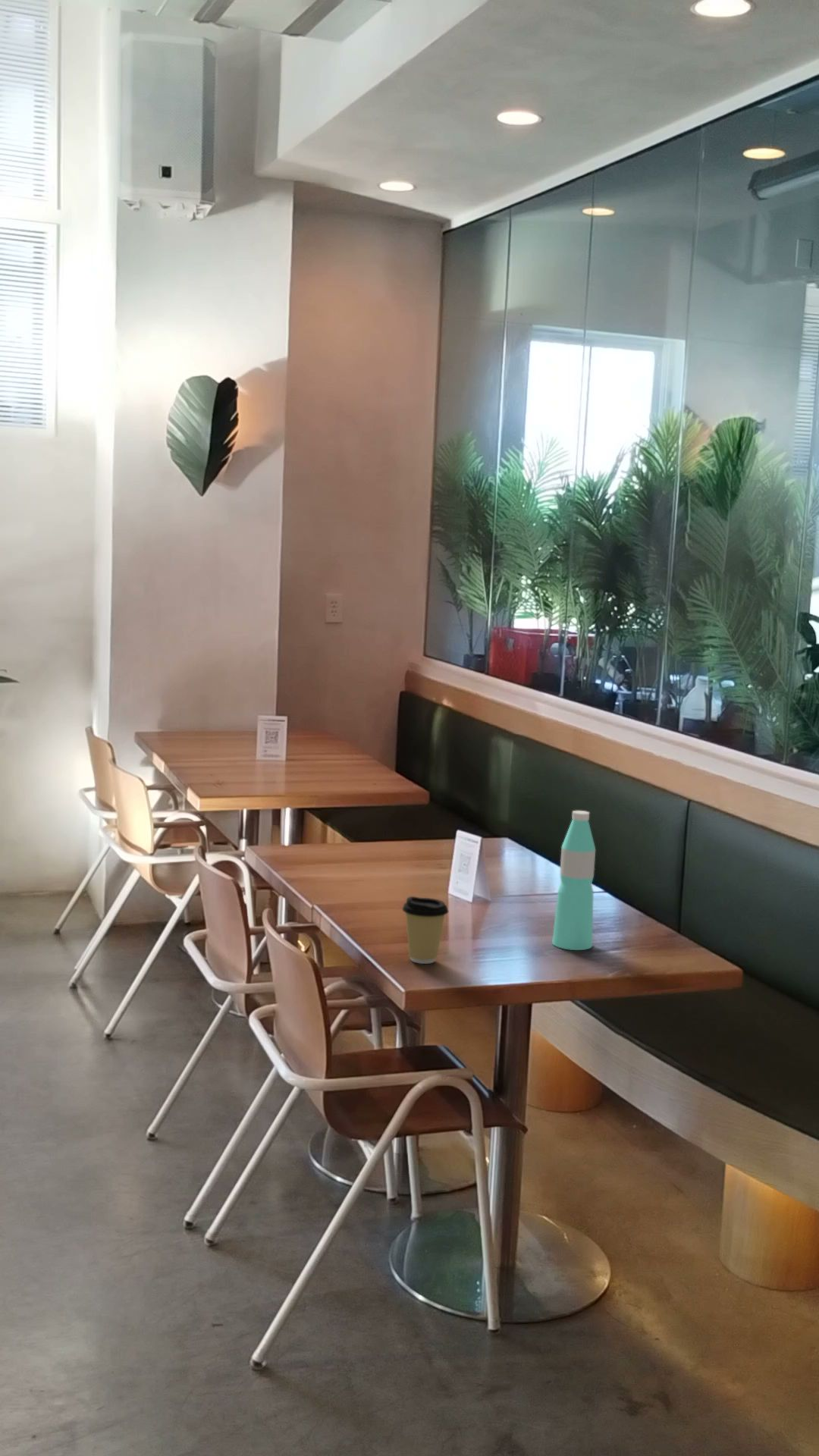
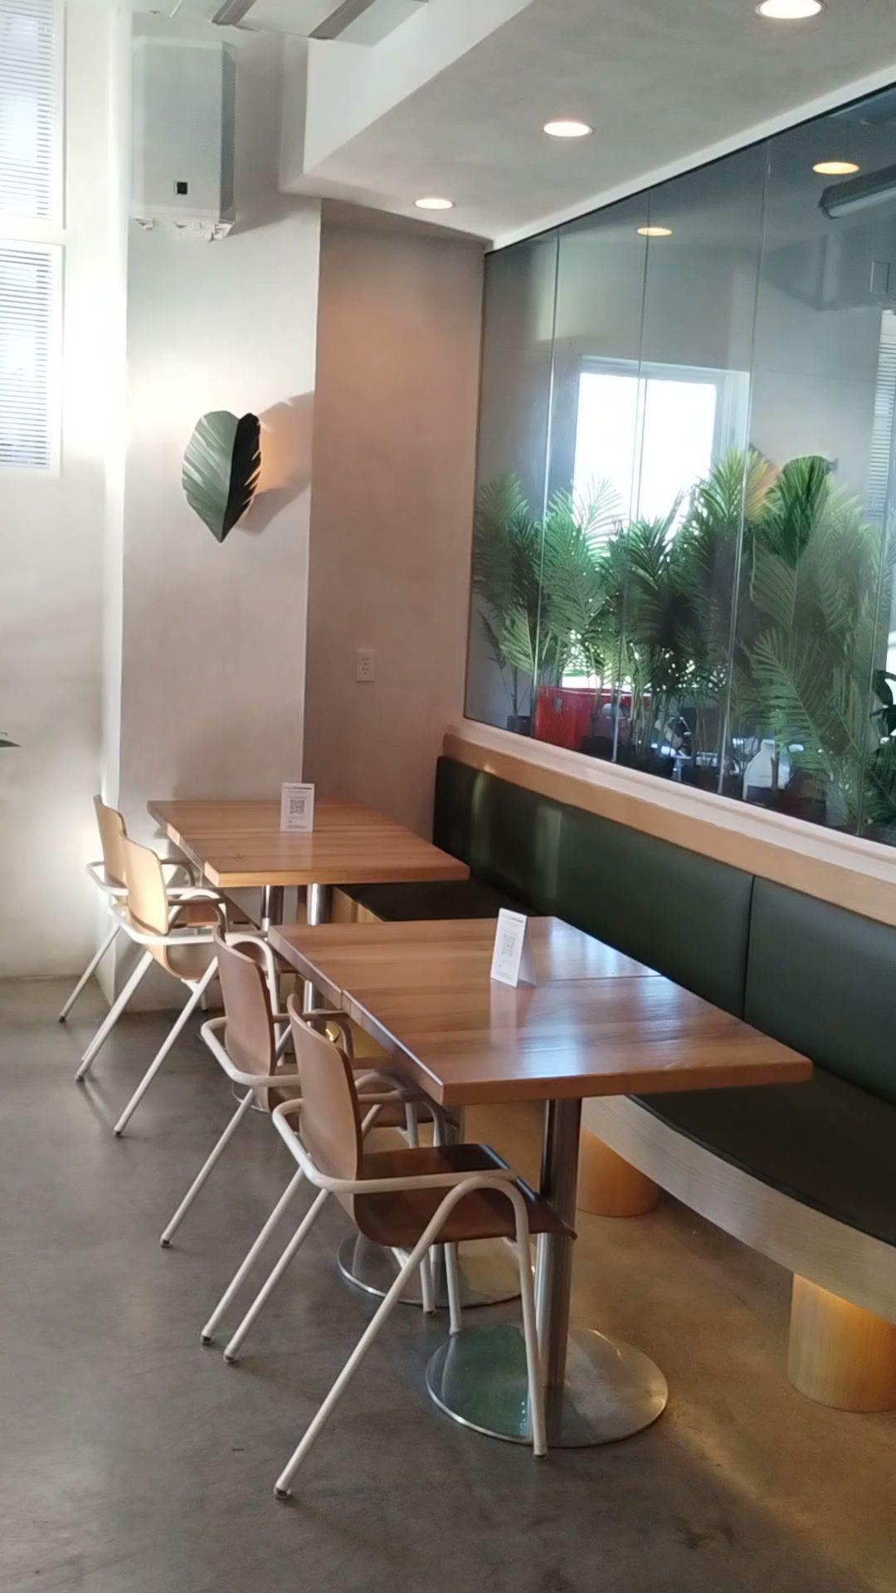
- water bottle [551,810,596,951]
- coffee cup [401,896,449,965]
